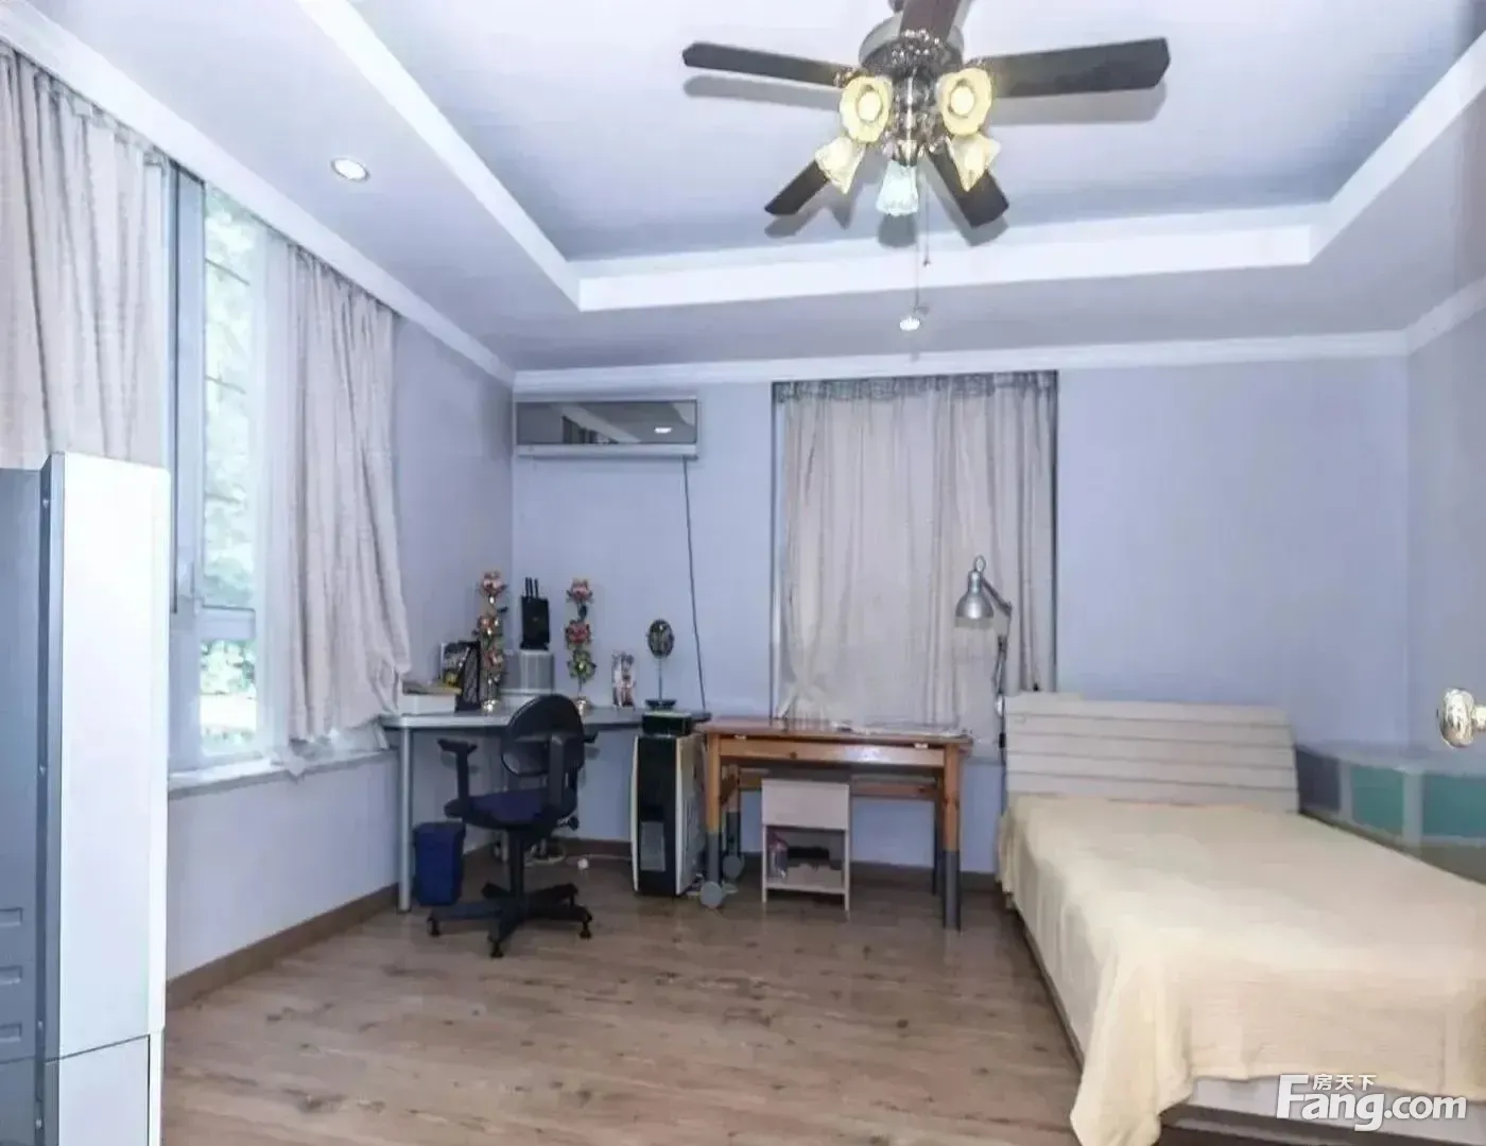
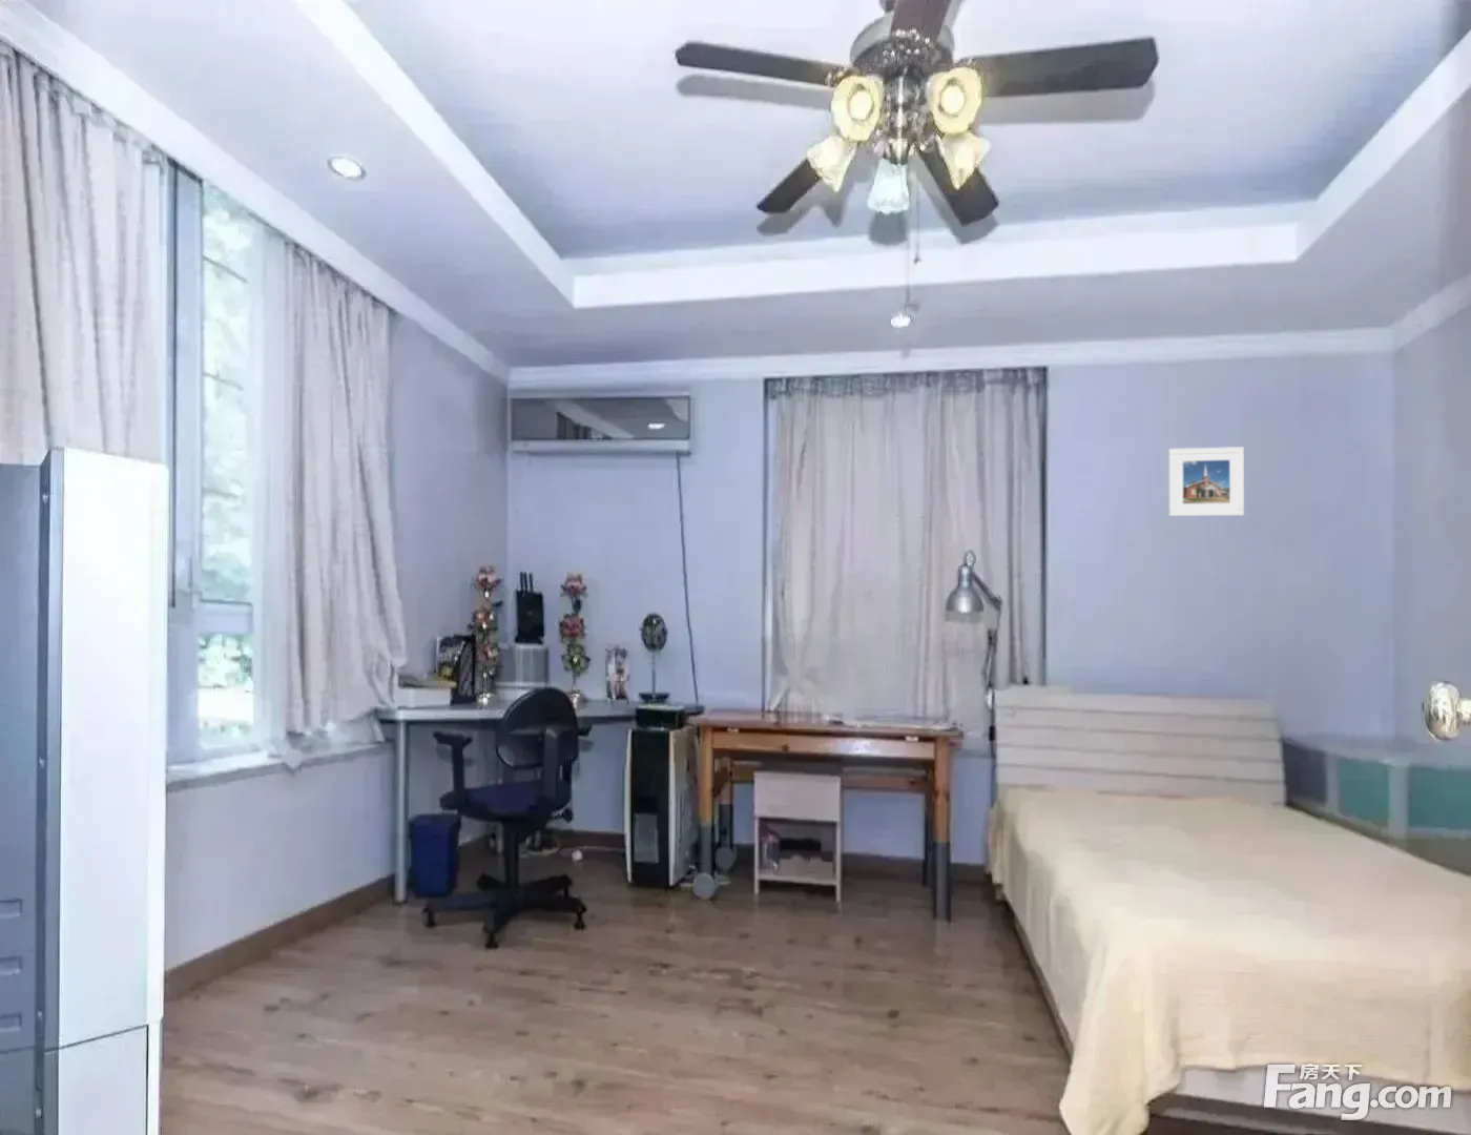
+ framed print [1167,446,1245,517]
